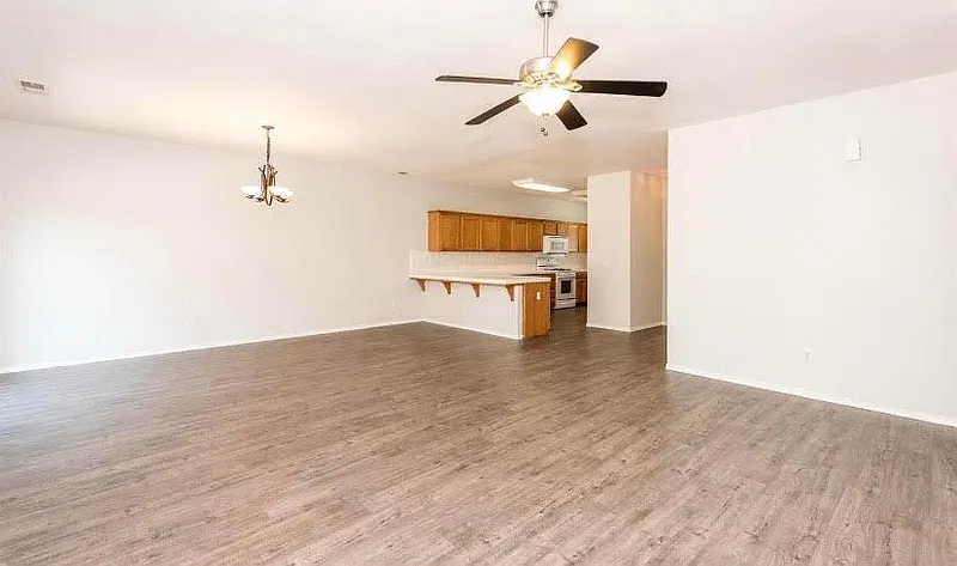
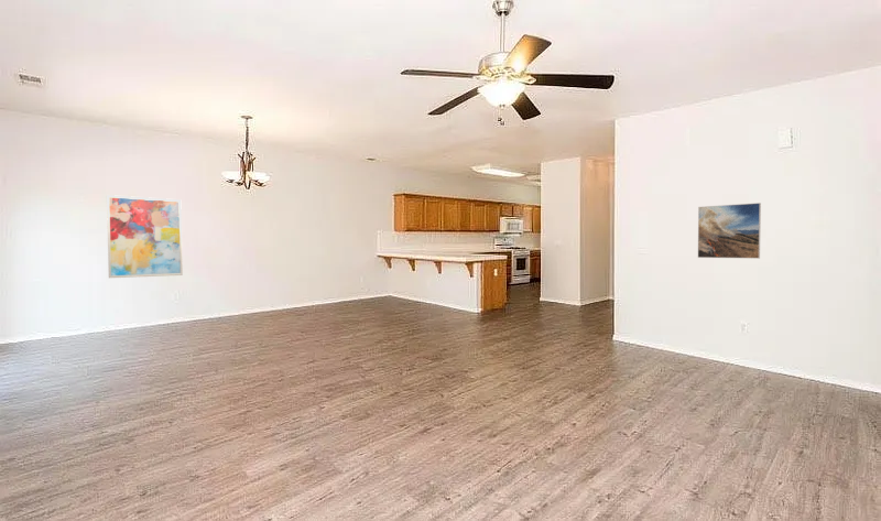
+ wall art [106,194,184,279]
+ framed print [697,202,762,260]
